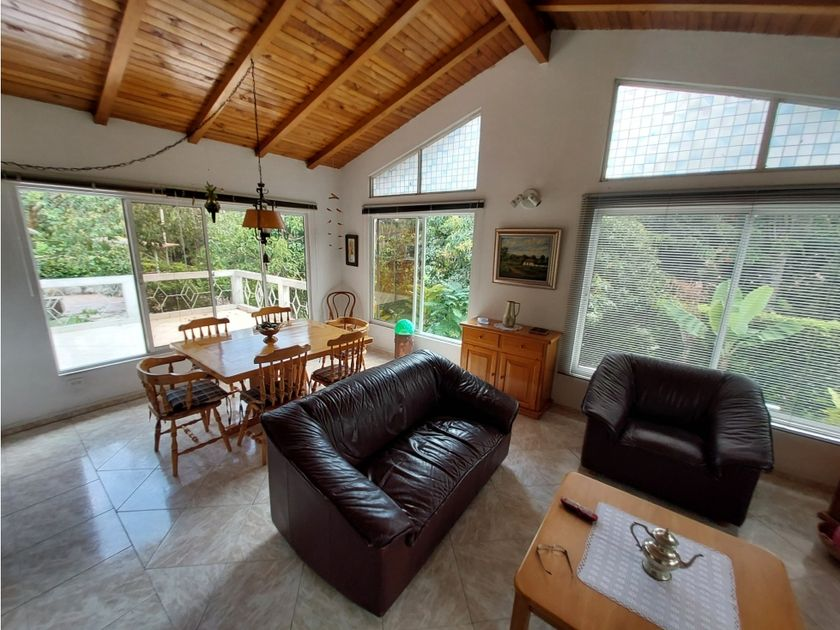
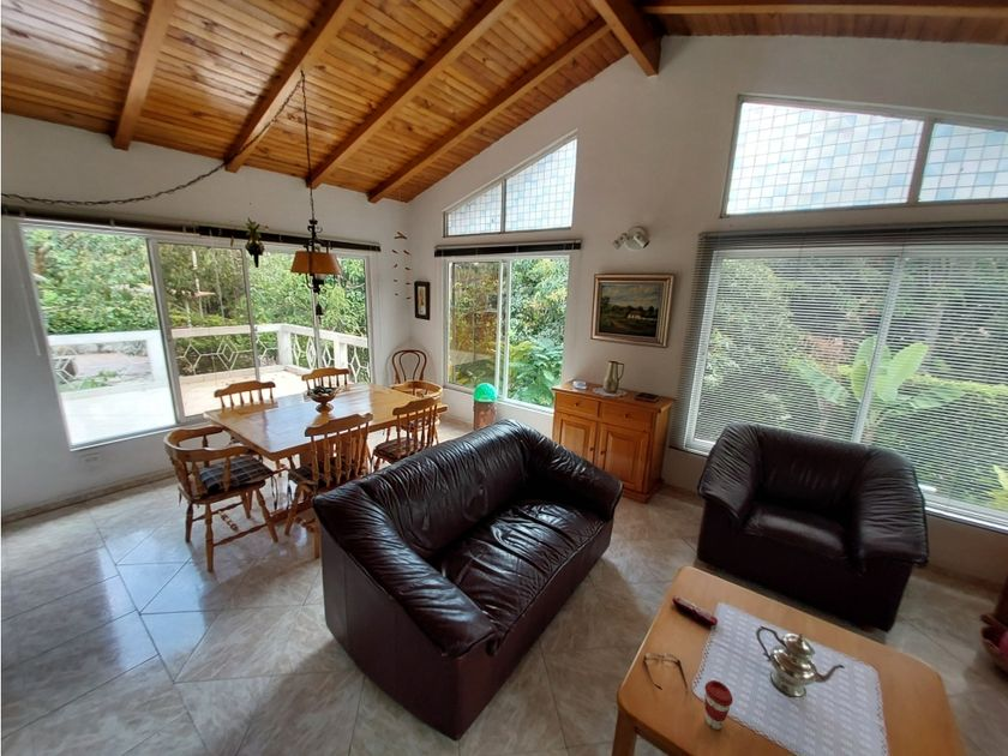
+ coffee cup [703,679,734,731]
